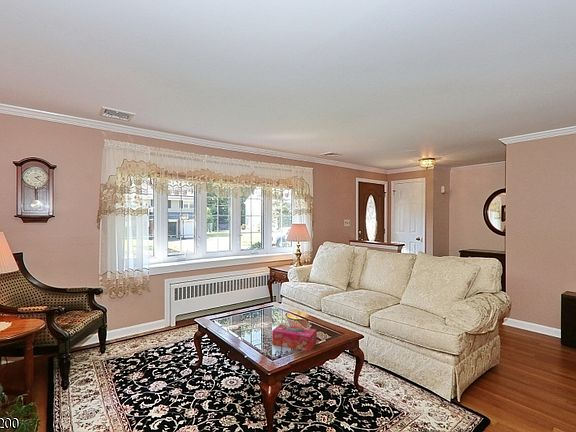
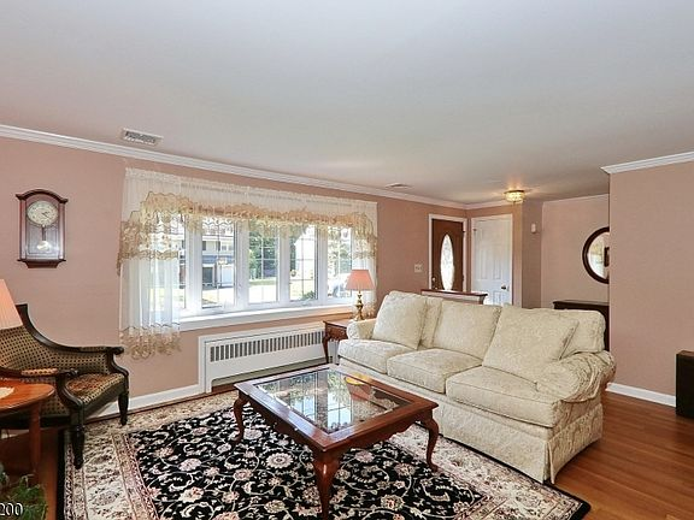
- tissue box [271,323,318,352]
